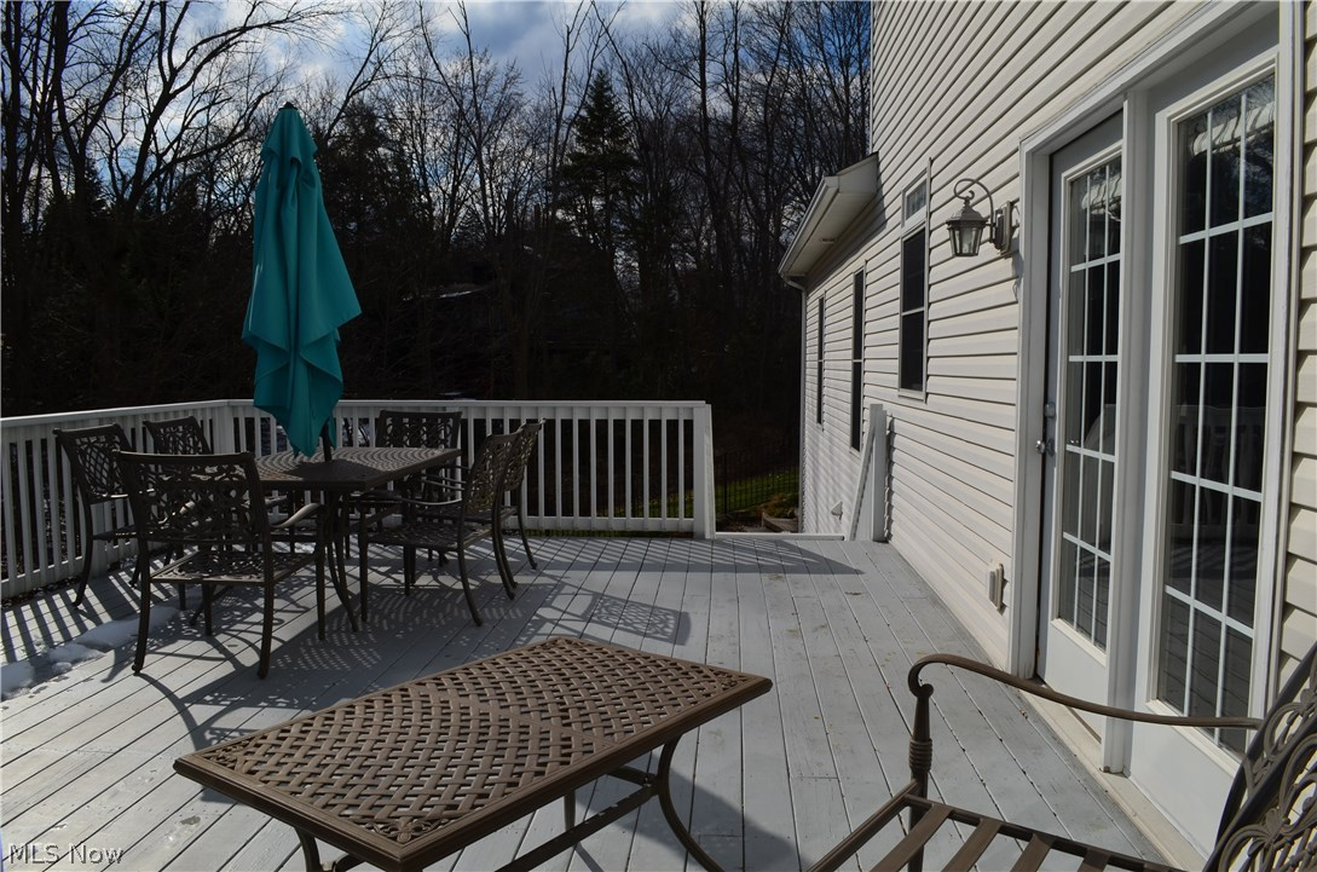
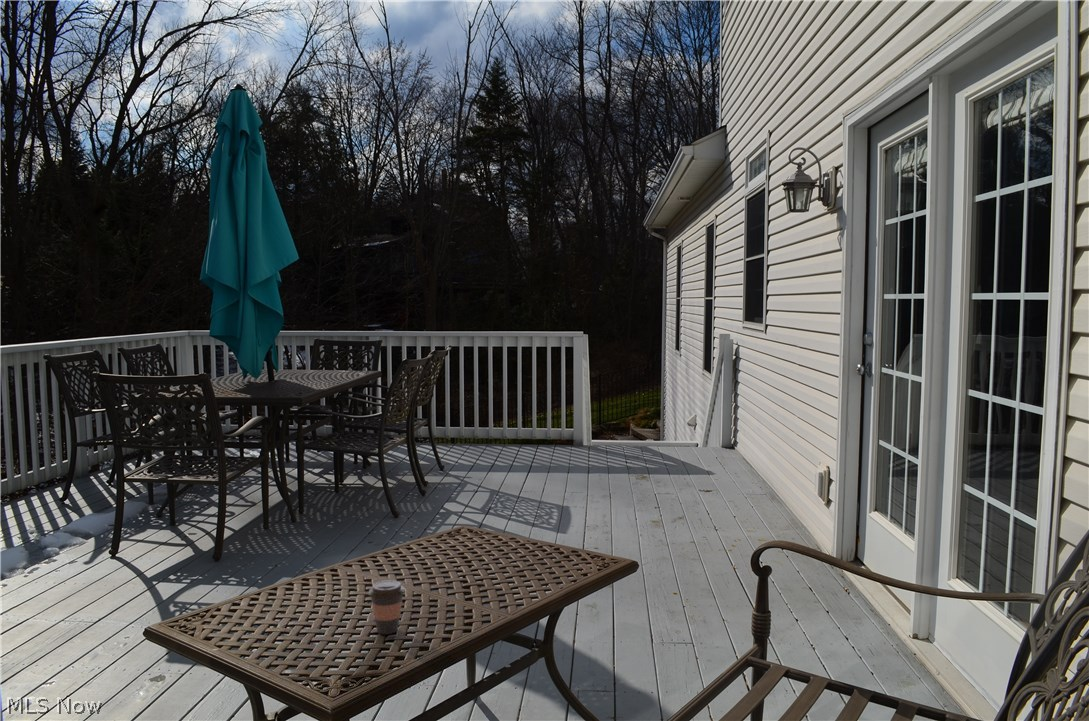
+ coffee cup [367,579,406,635]
